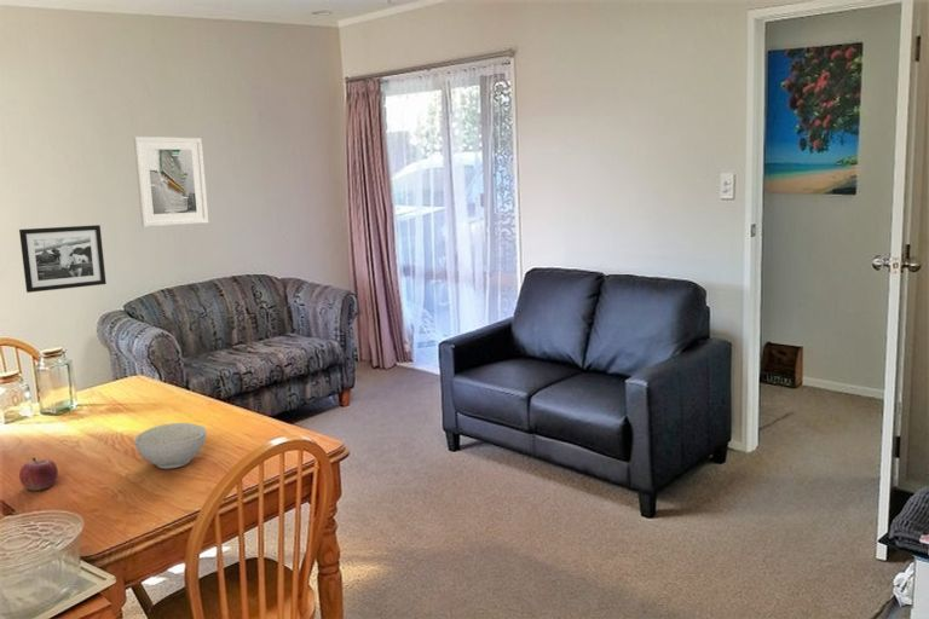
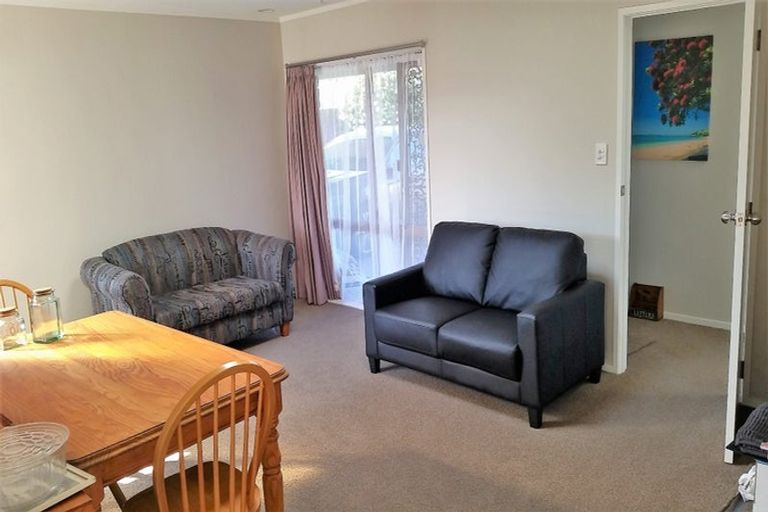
- picture frame [18,224,108,294]
- bowl [133,422,208,469]
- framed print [133,135,209,227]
- fruit [18,456,59,492]
